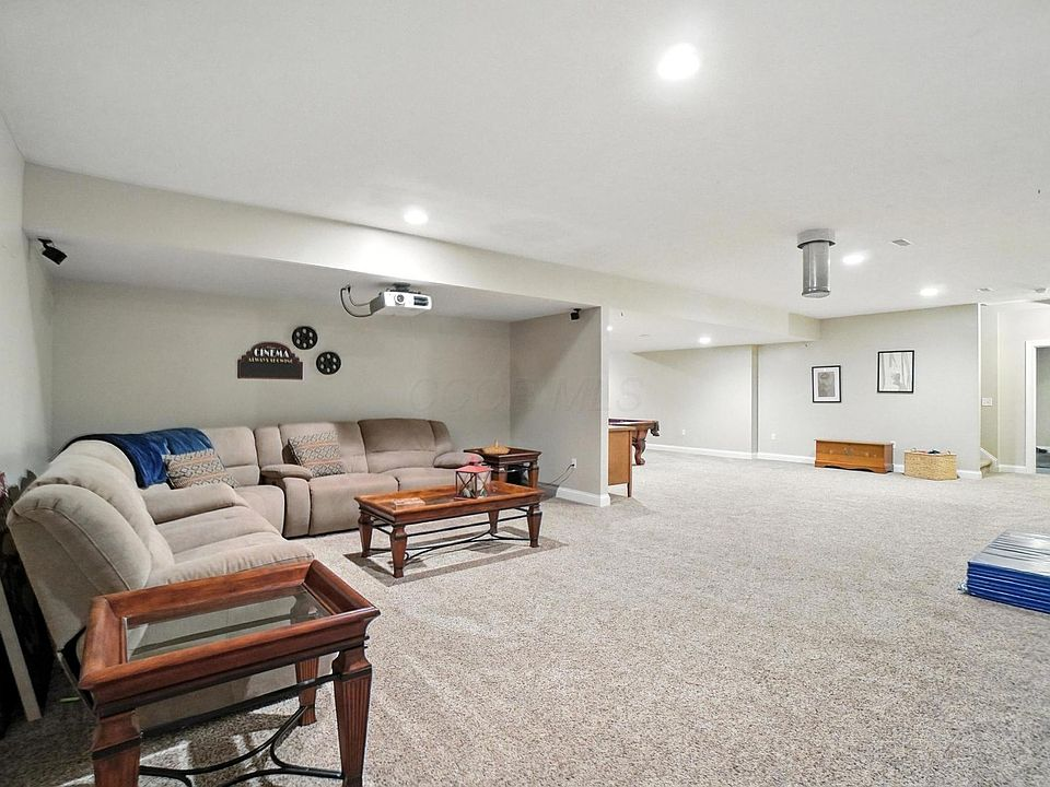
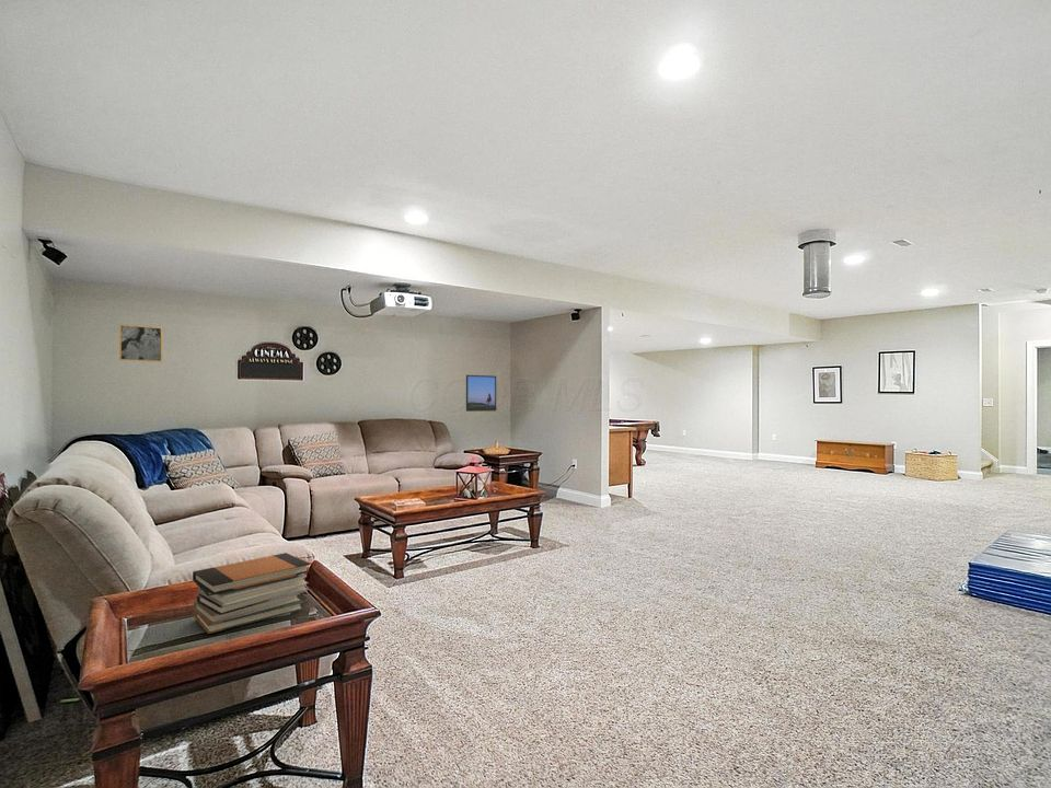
+ wall art [118,323,163,363]
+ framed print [465,374,497,413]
+ book stack [192,552,311,635]
